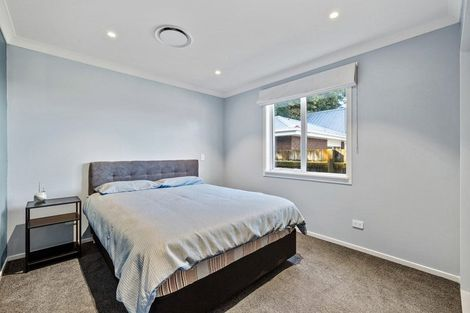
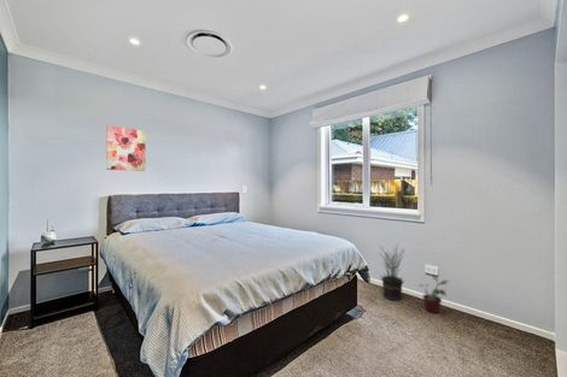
+ wall art [105,125,146,172]
+ potted plant [419,273,450,314]
+ potted plant [378,241,405,301]
